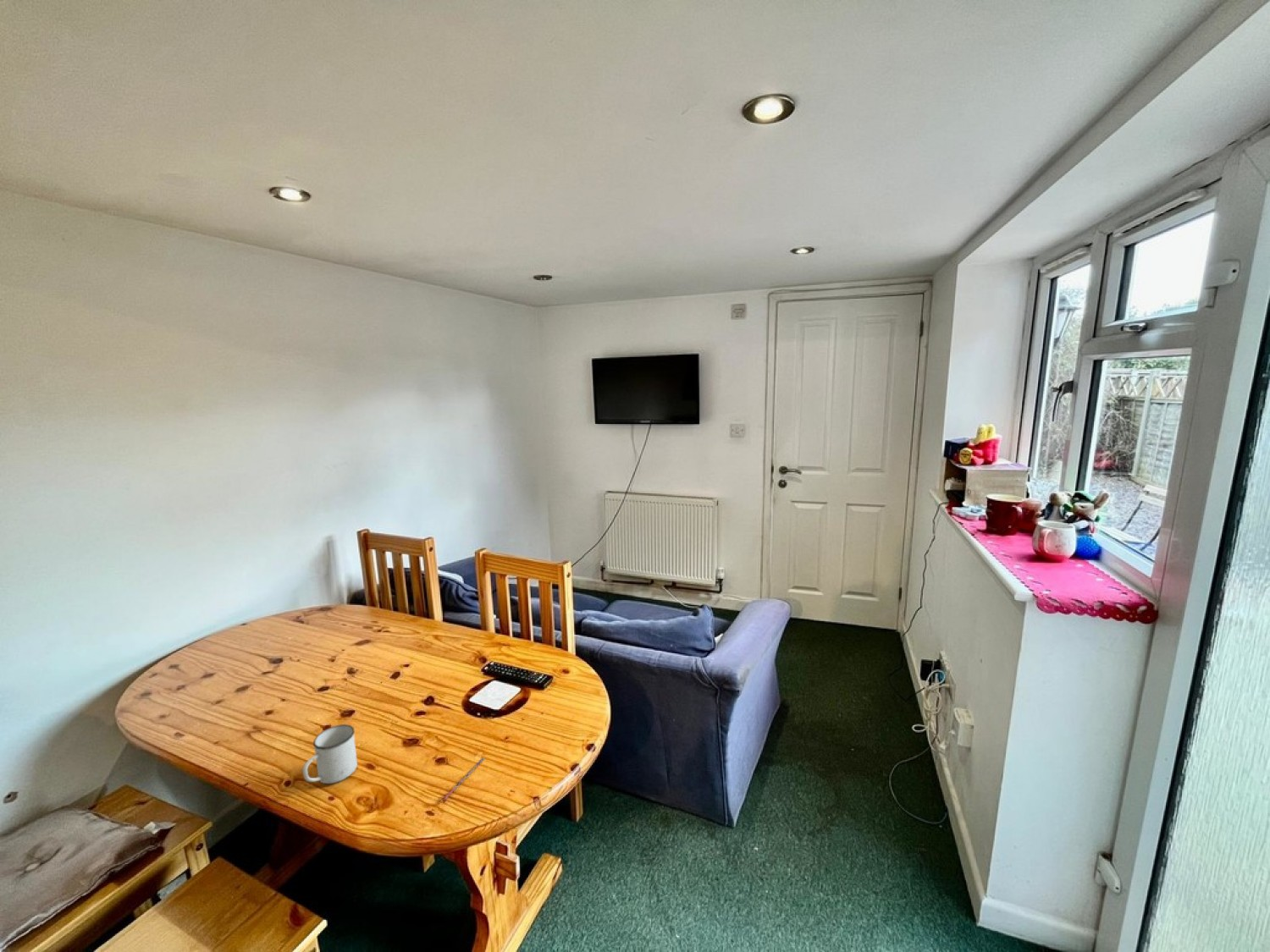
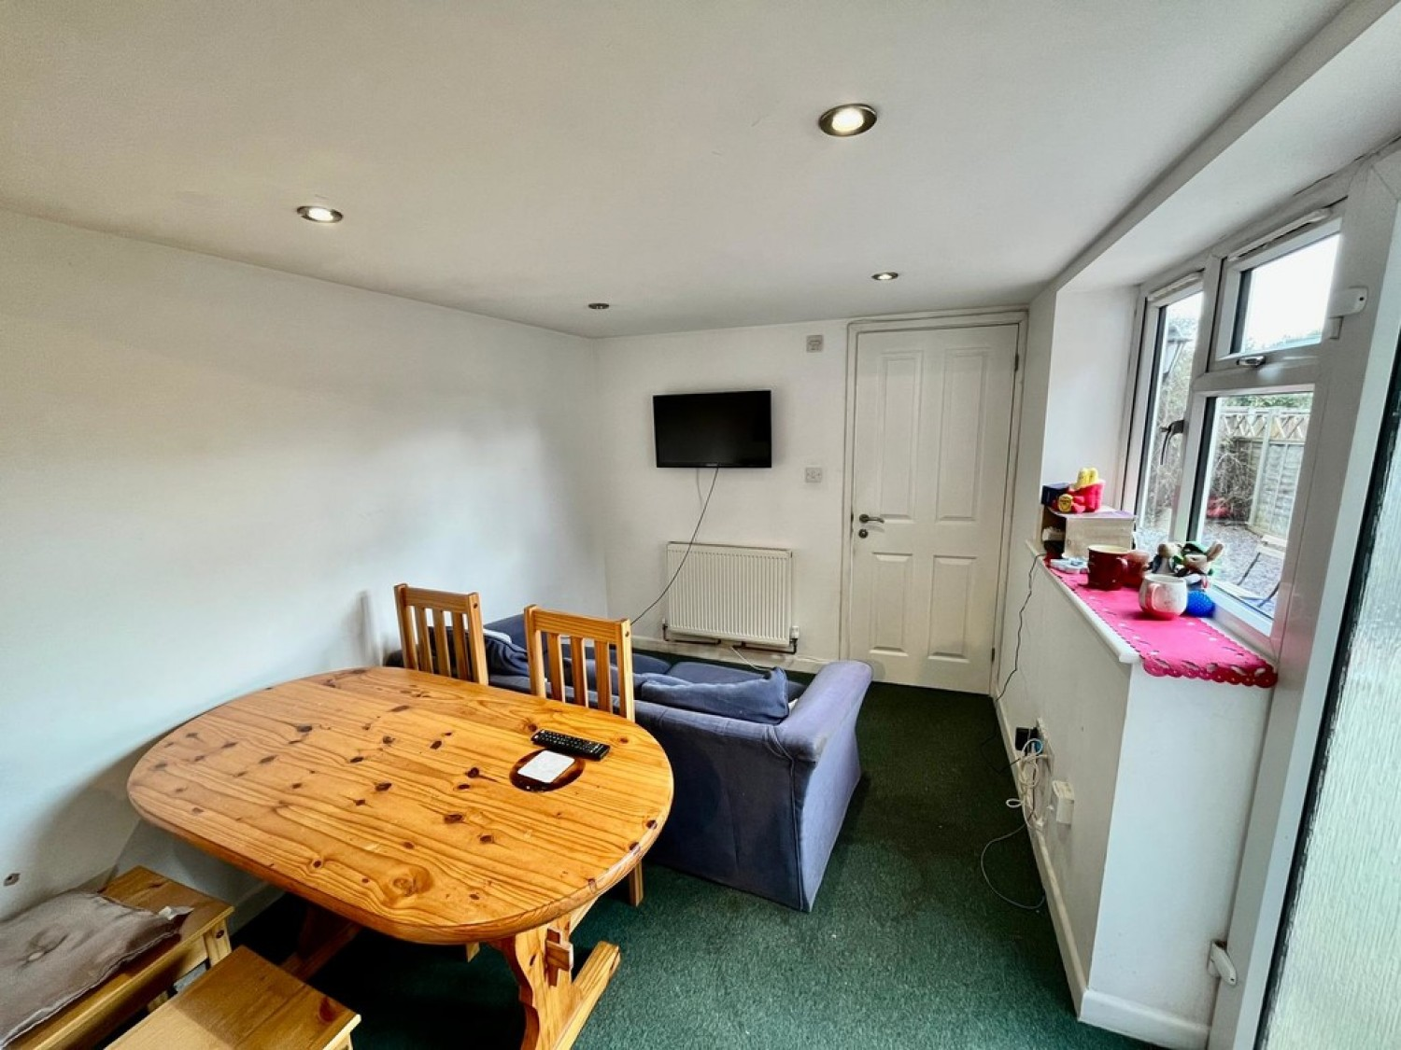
- pen [442,757,486,801]
- mug [301,724,358,784]
